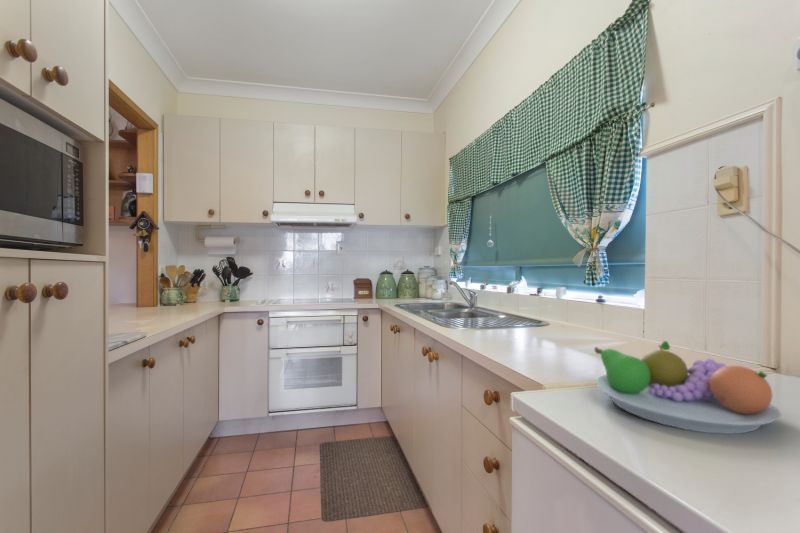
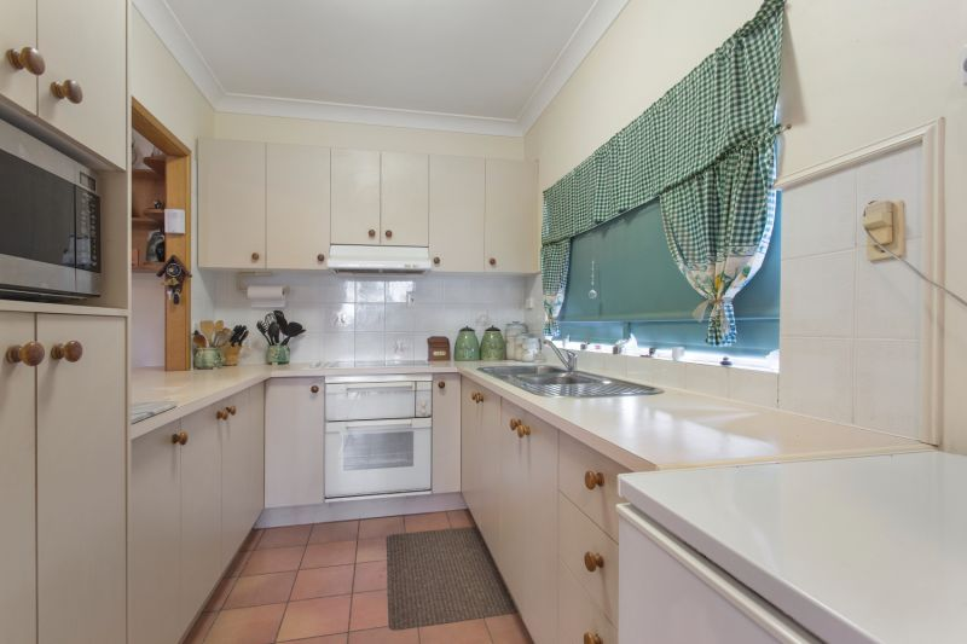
- fruit bowl [593,340,782,435]
